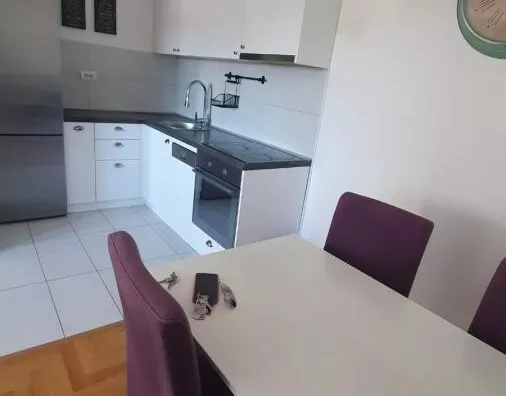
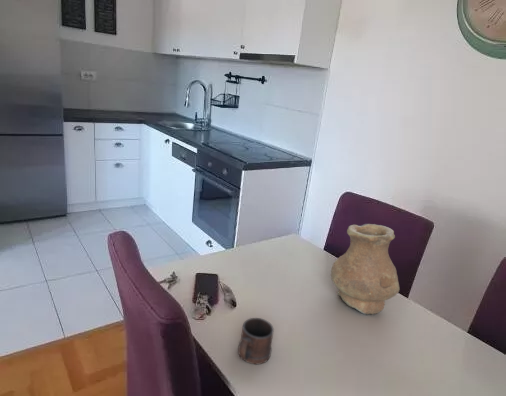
+ mug [237,317,275,365]
+ vase [330,223,400,315]
